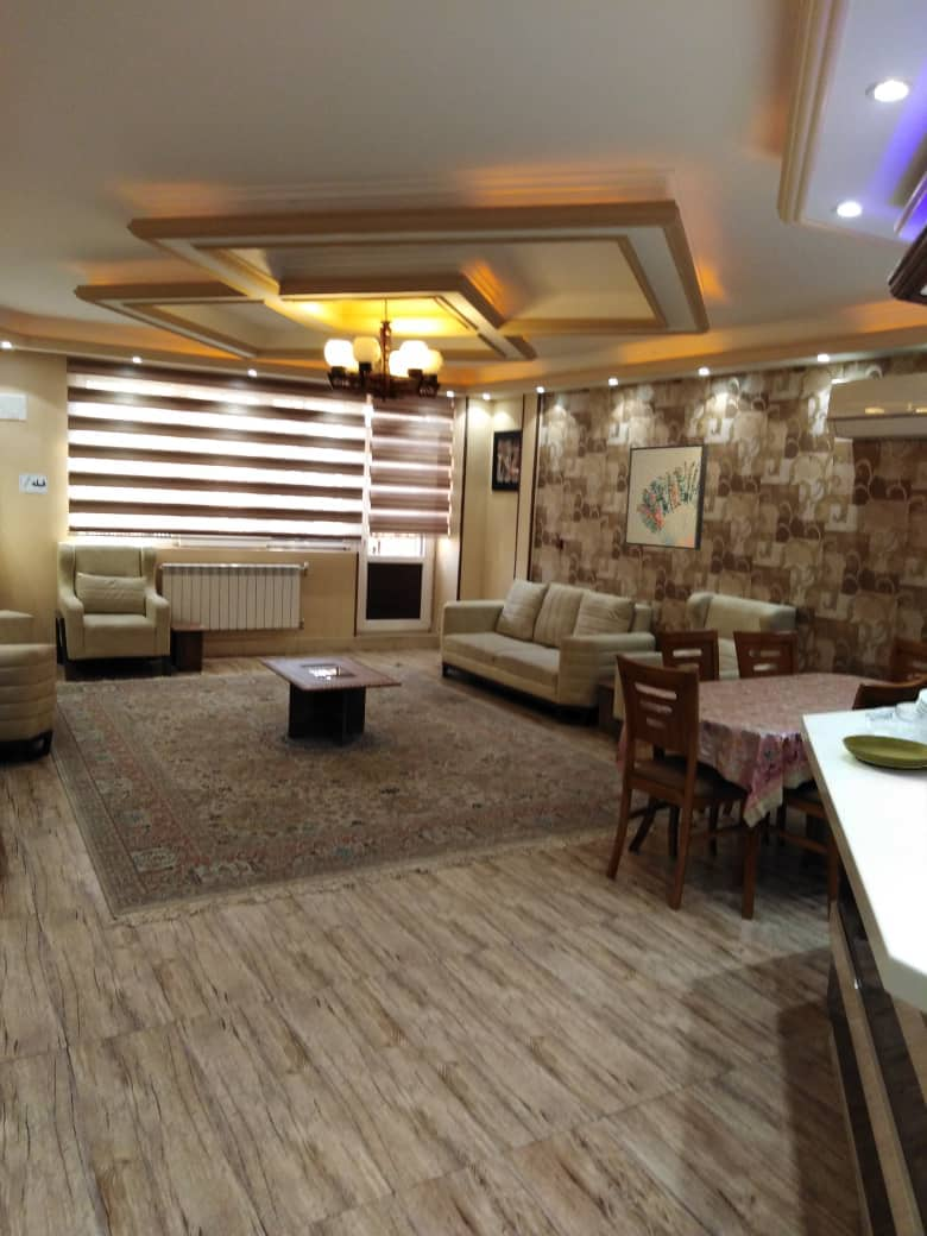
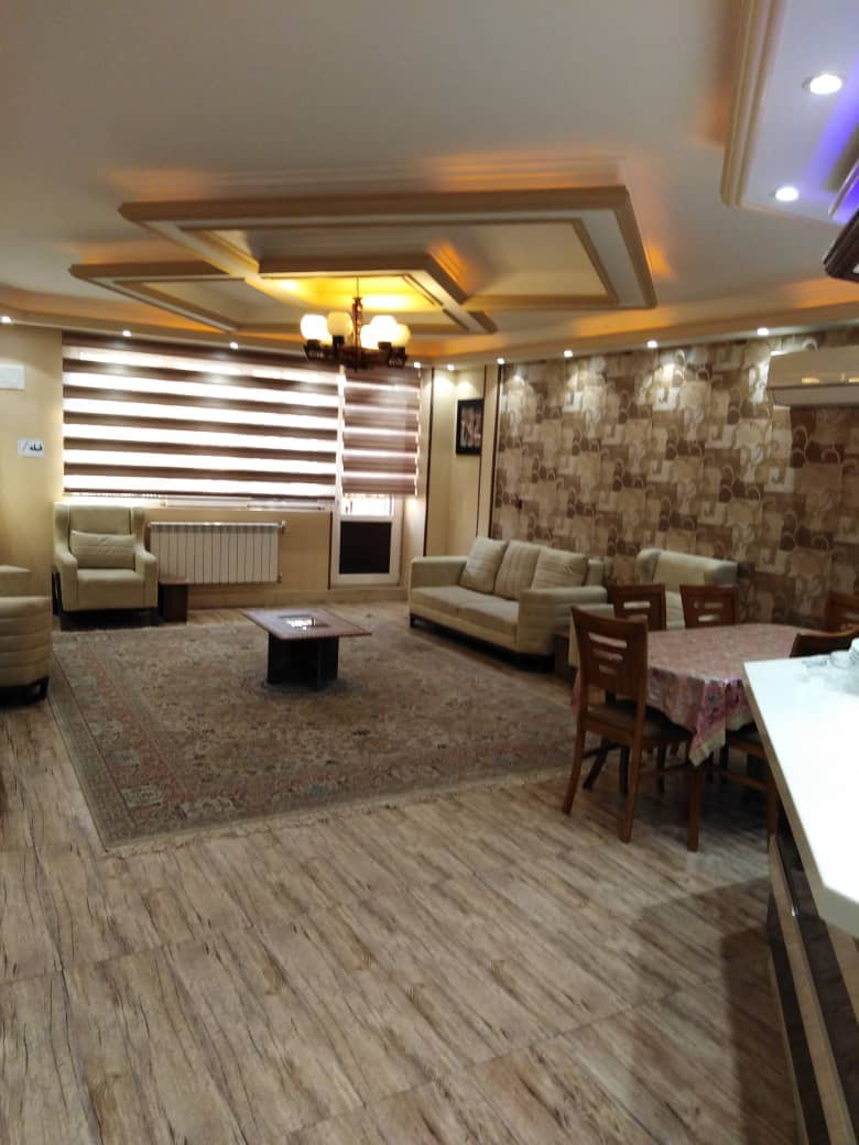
- wall art [623,443,710,551]
- saucer [841,733,927,770]
